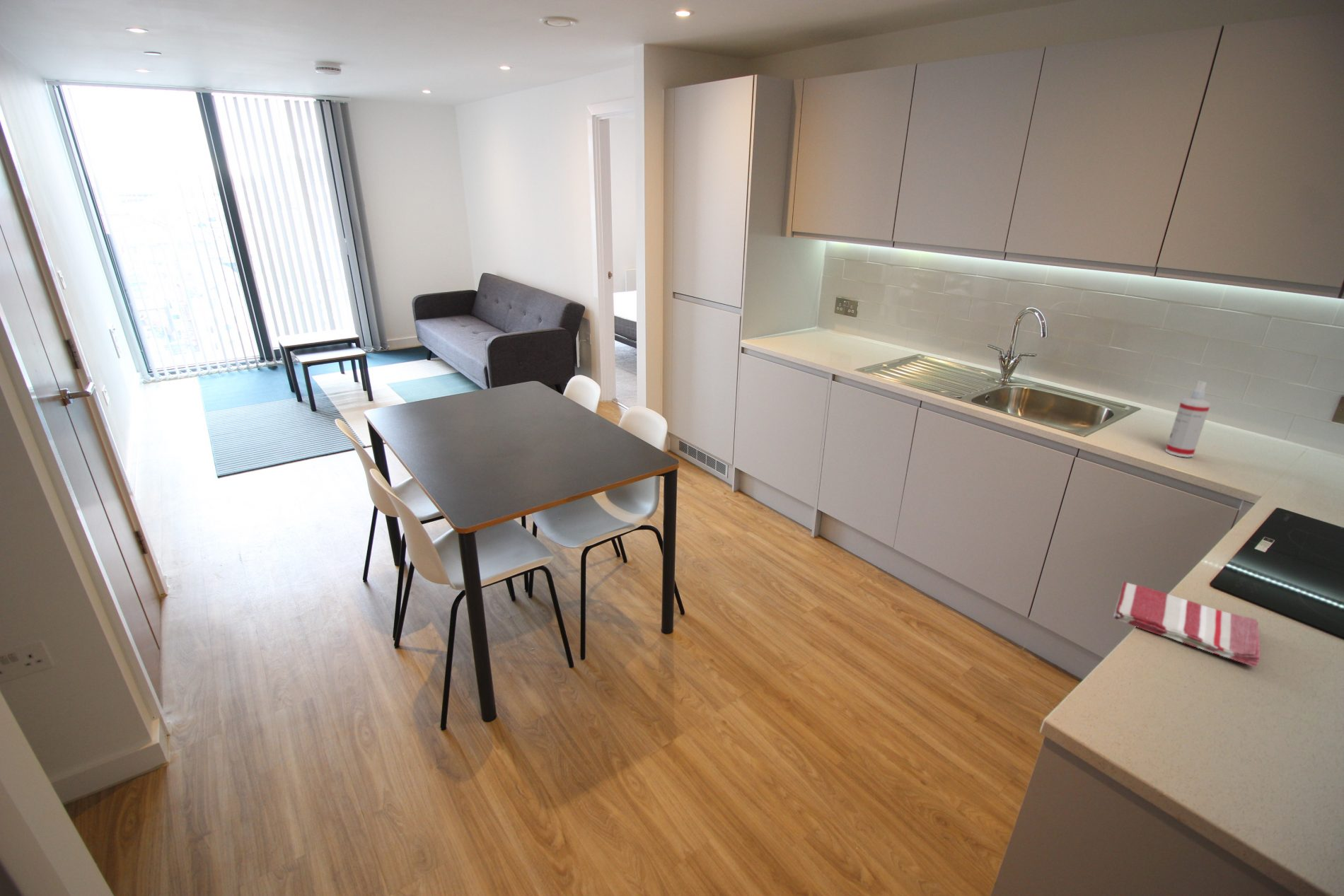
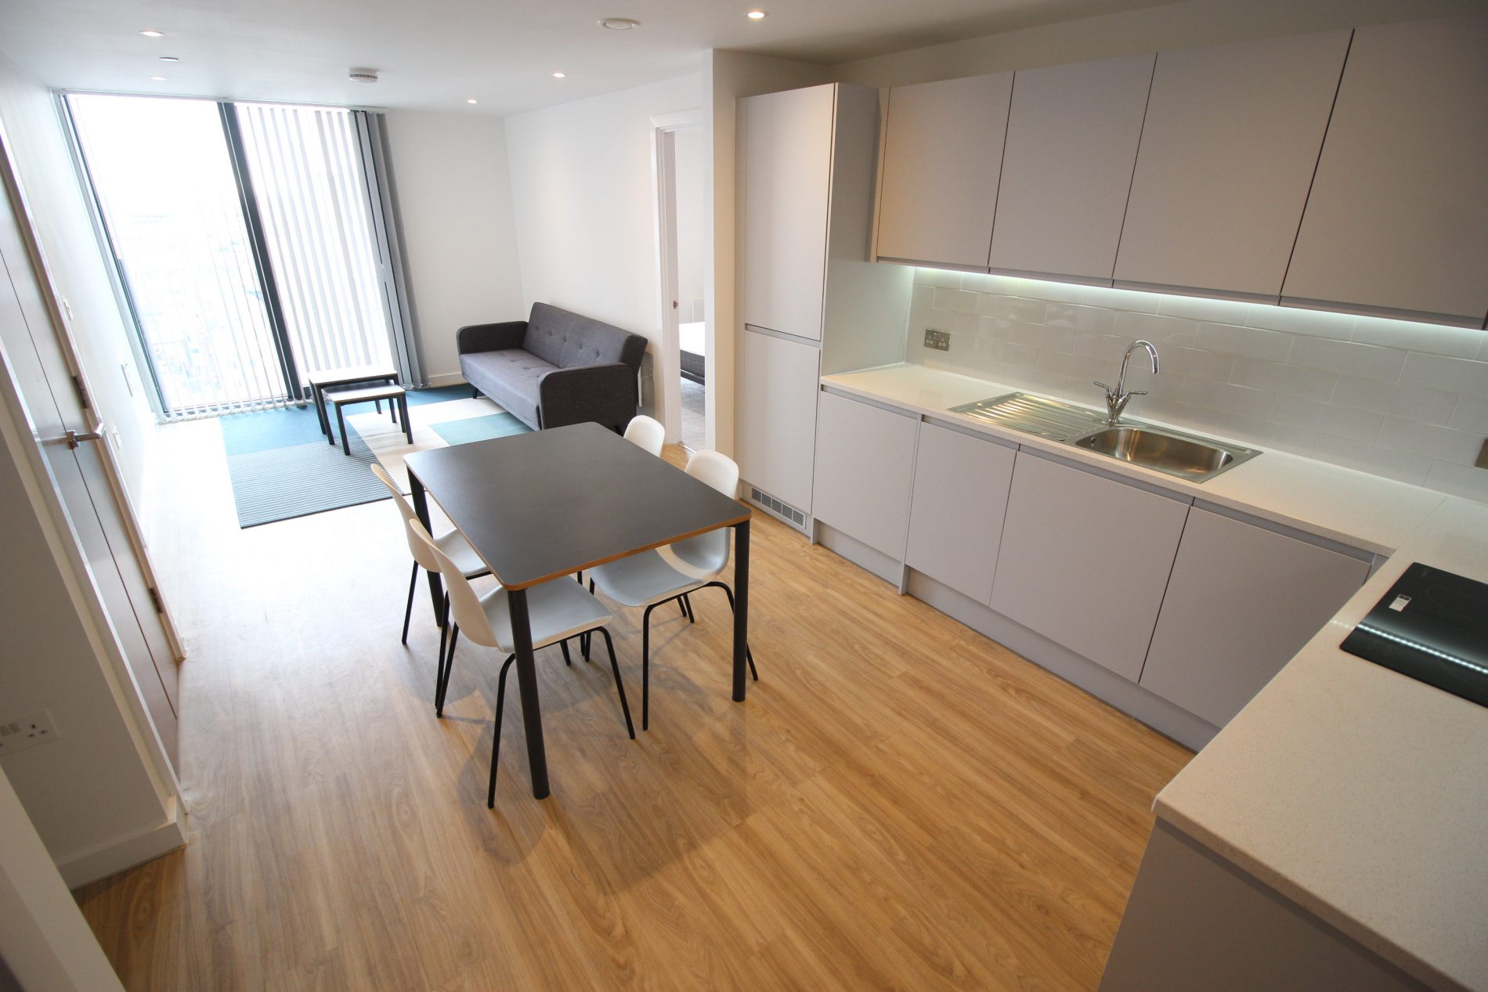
- dish towel [1113,581,1261,668]
- spray bottle [1164,380,1211,458]
